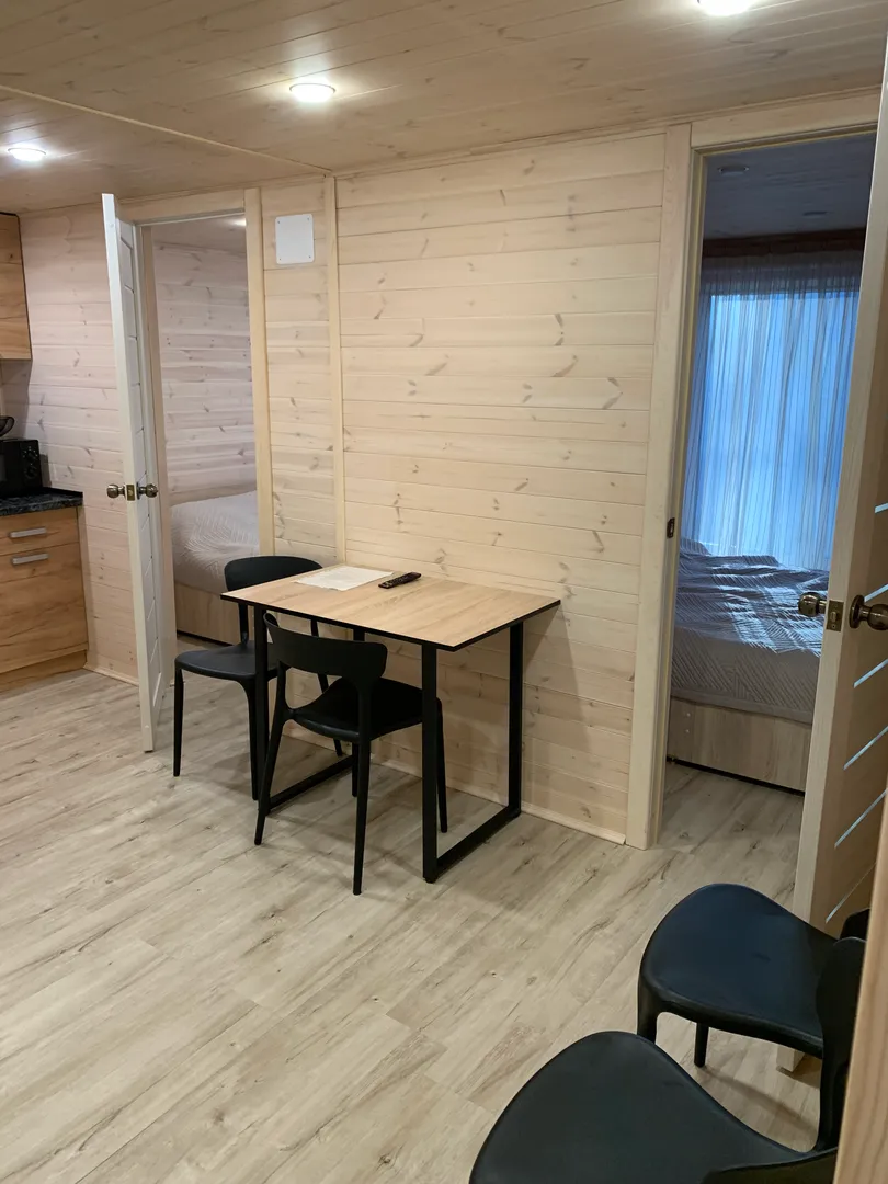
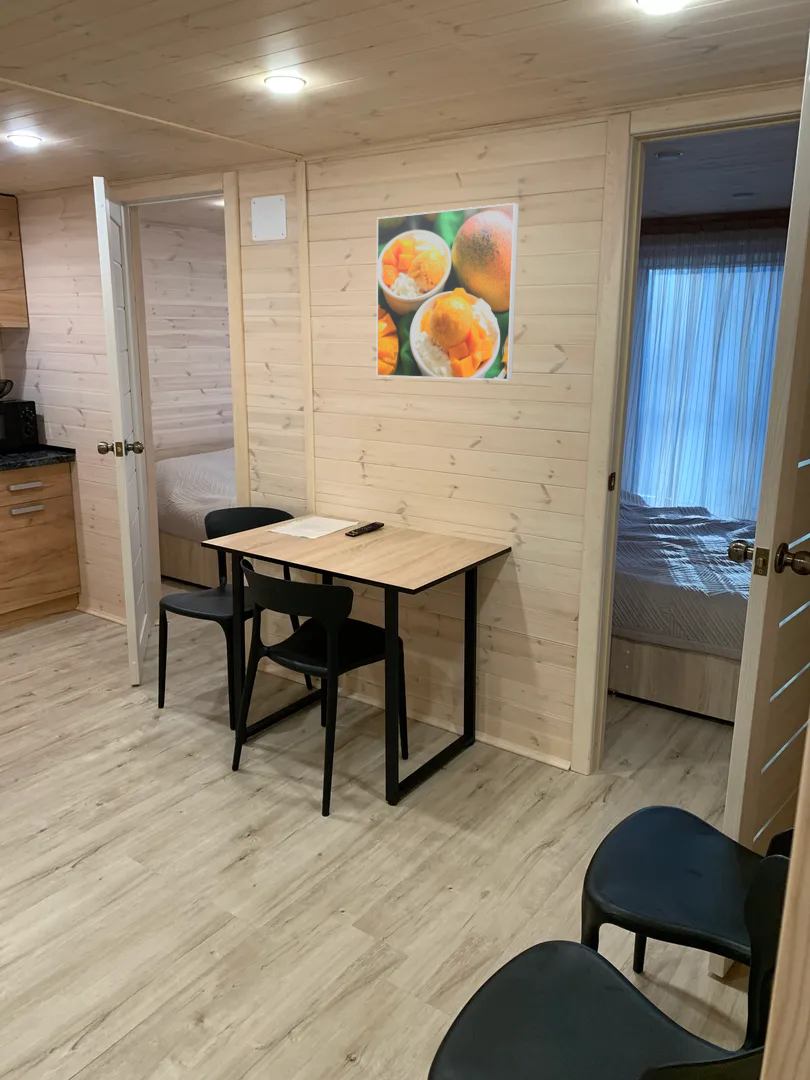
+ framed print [376,202,520,381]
